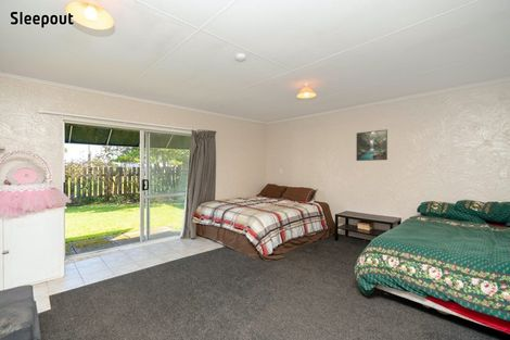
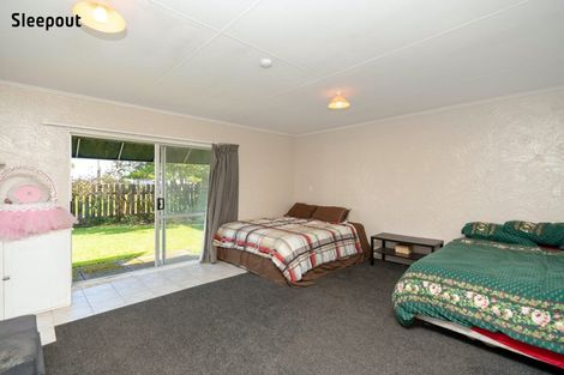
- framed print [356,128,388,162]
